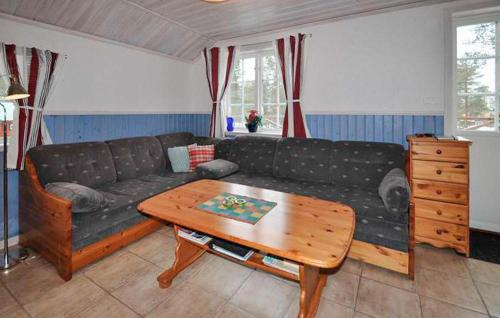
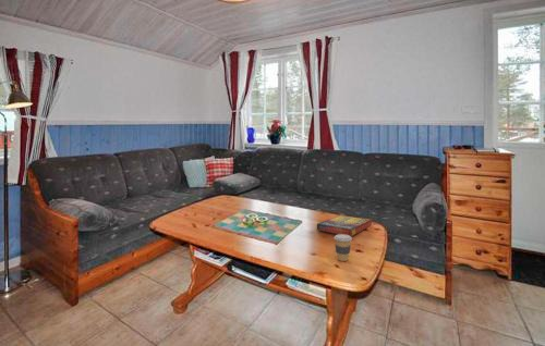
+ coffee cup [332,234,353,262]
+ game compilation box [316,214,373,237]
